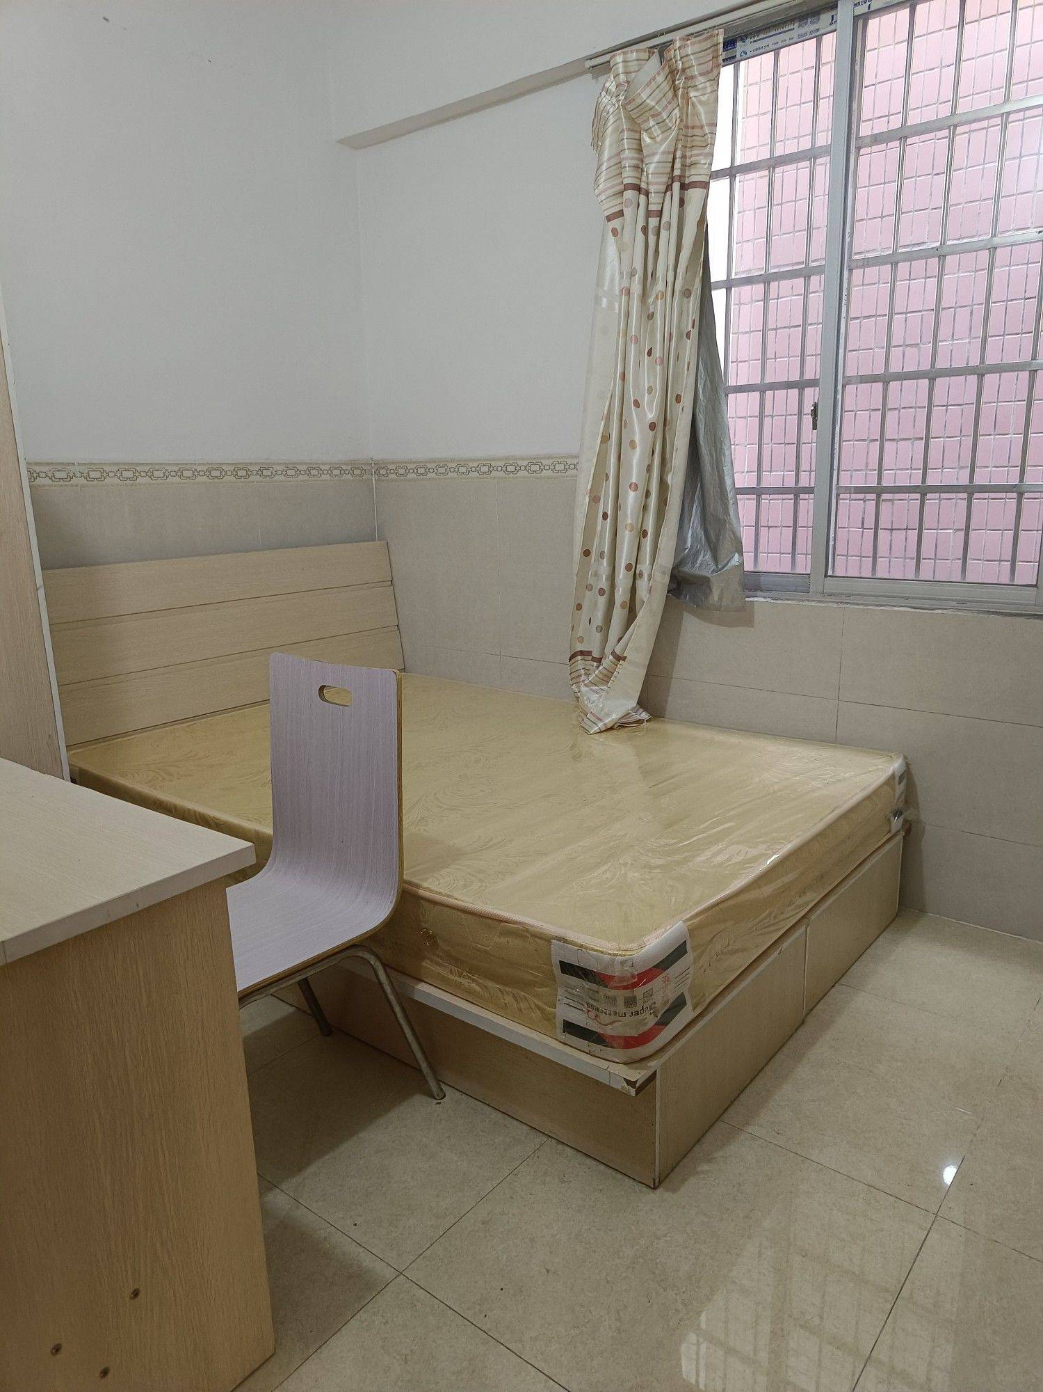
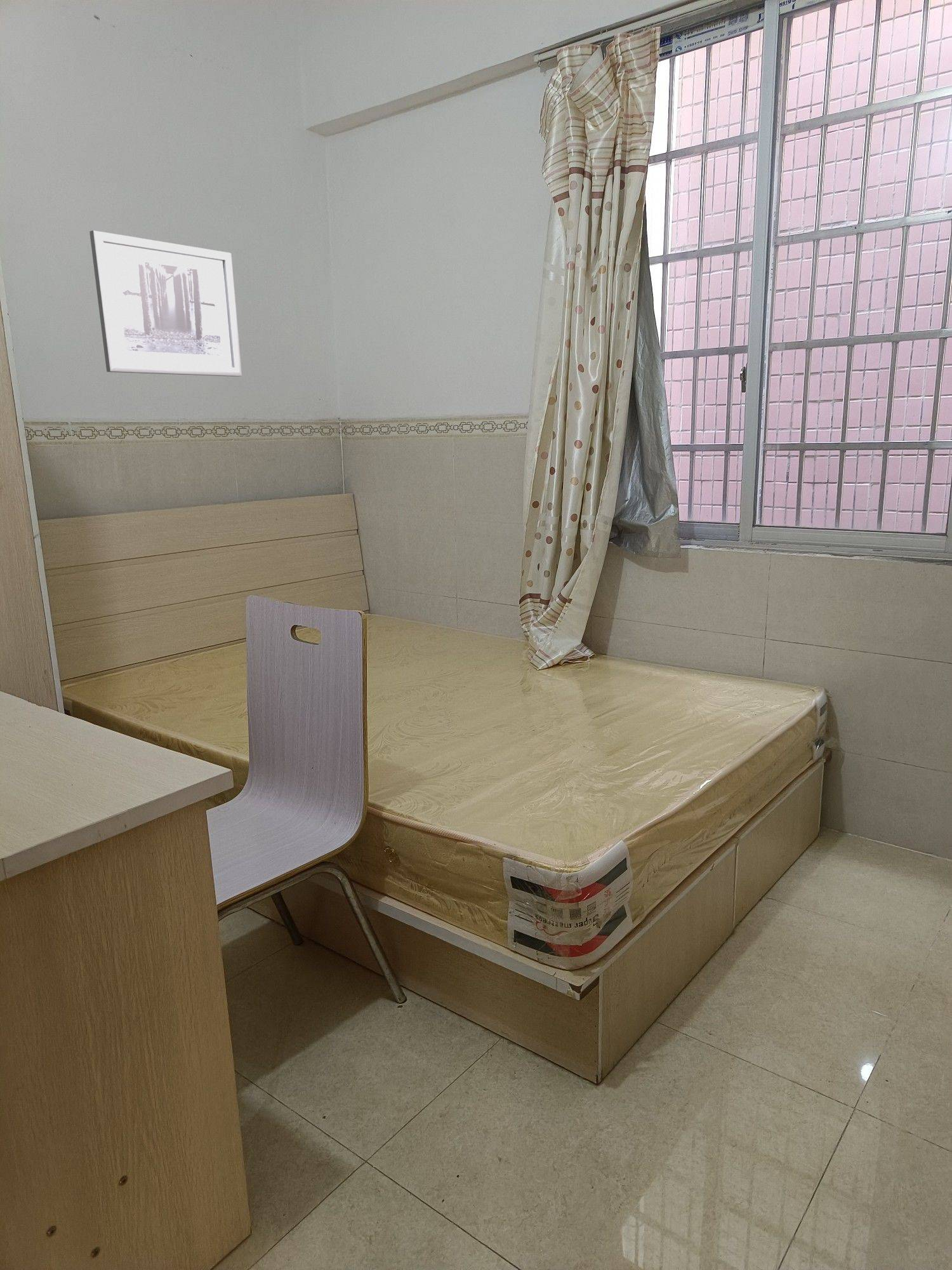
+ wall art [89,230,242,377]
